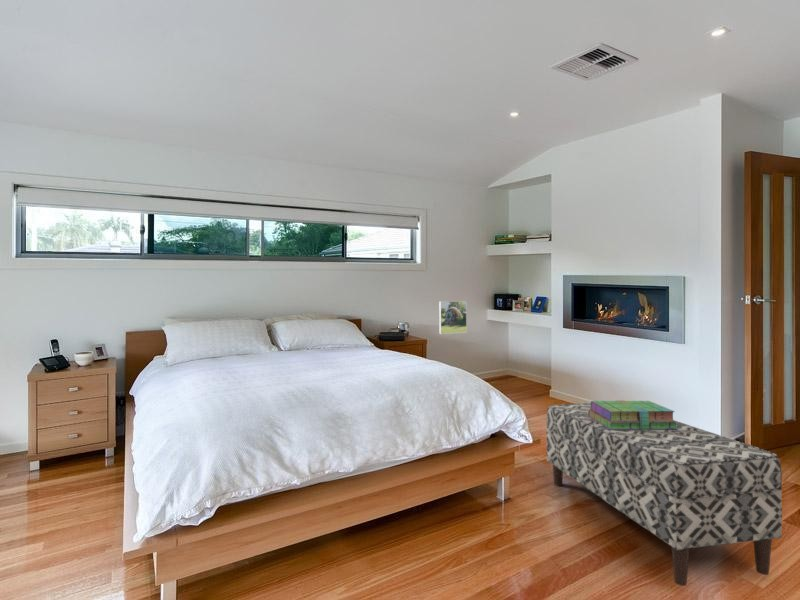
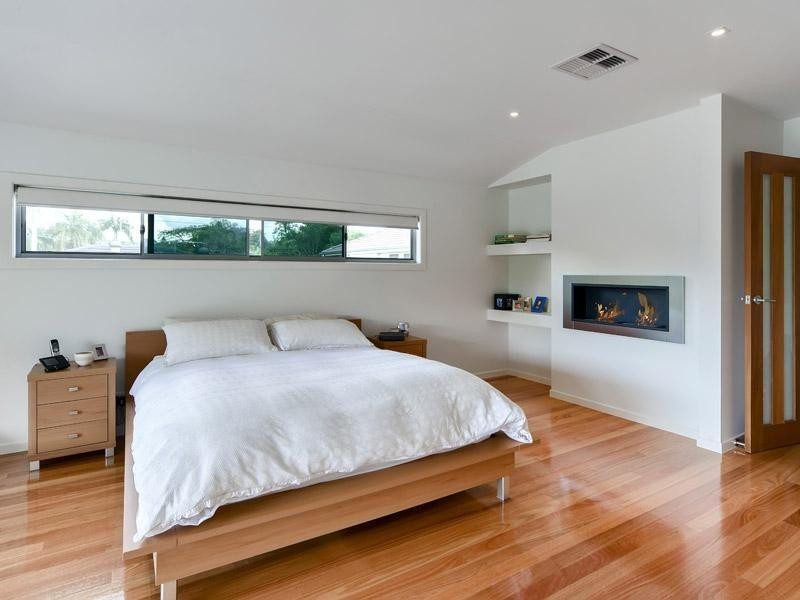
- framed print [438,300,468,335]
- stack of books [588,400,678,430]
- bench [545,402,783,587]
